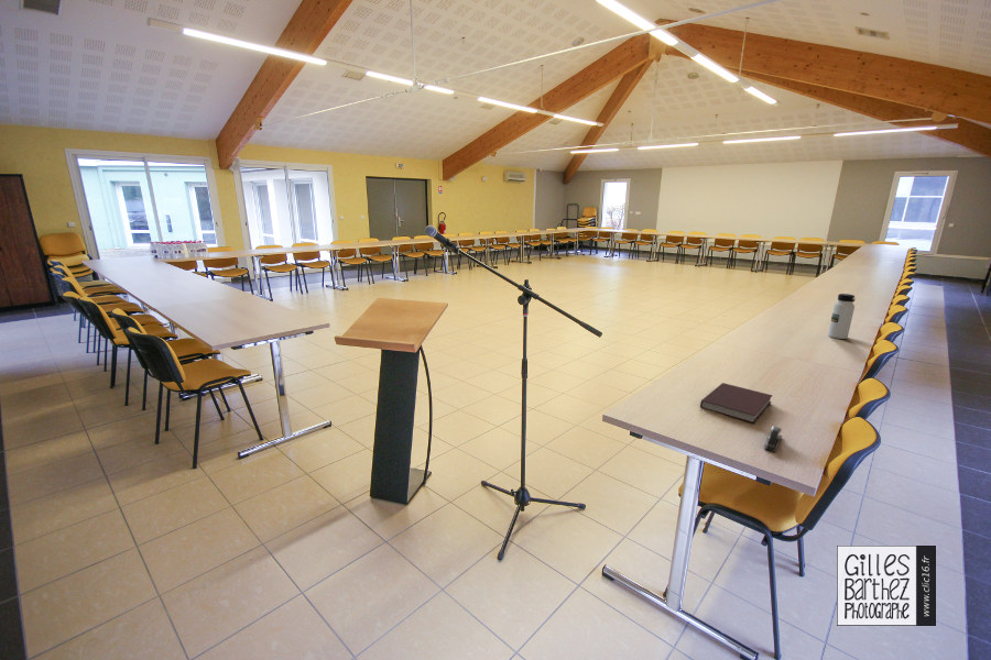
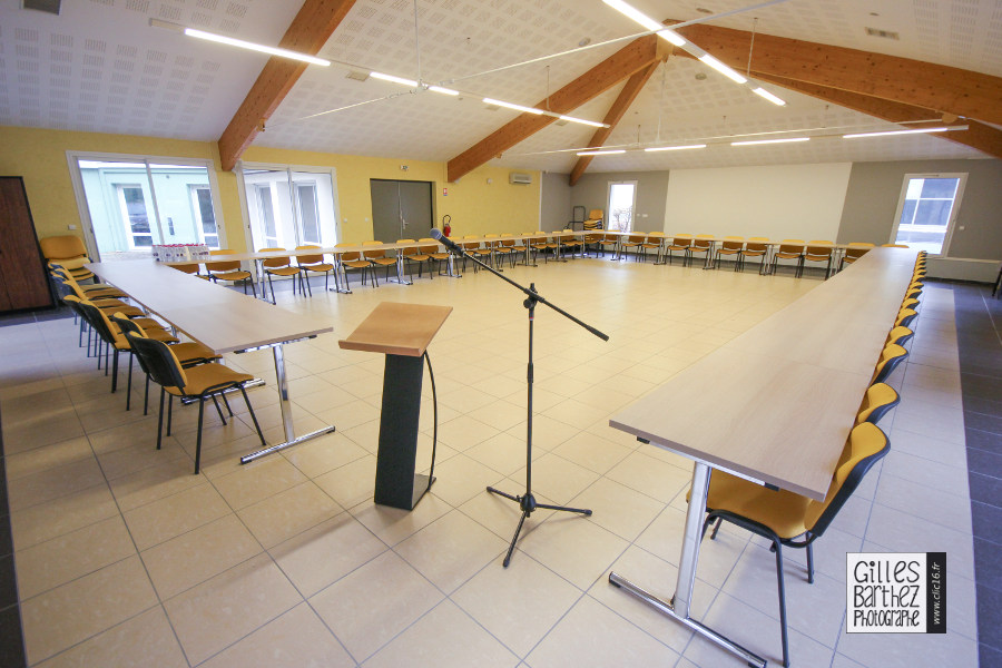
- water bottle [827,293,857,340]
- notebook [699,382,773,424]
- stapler [763,425,783,453]
